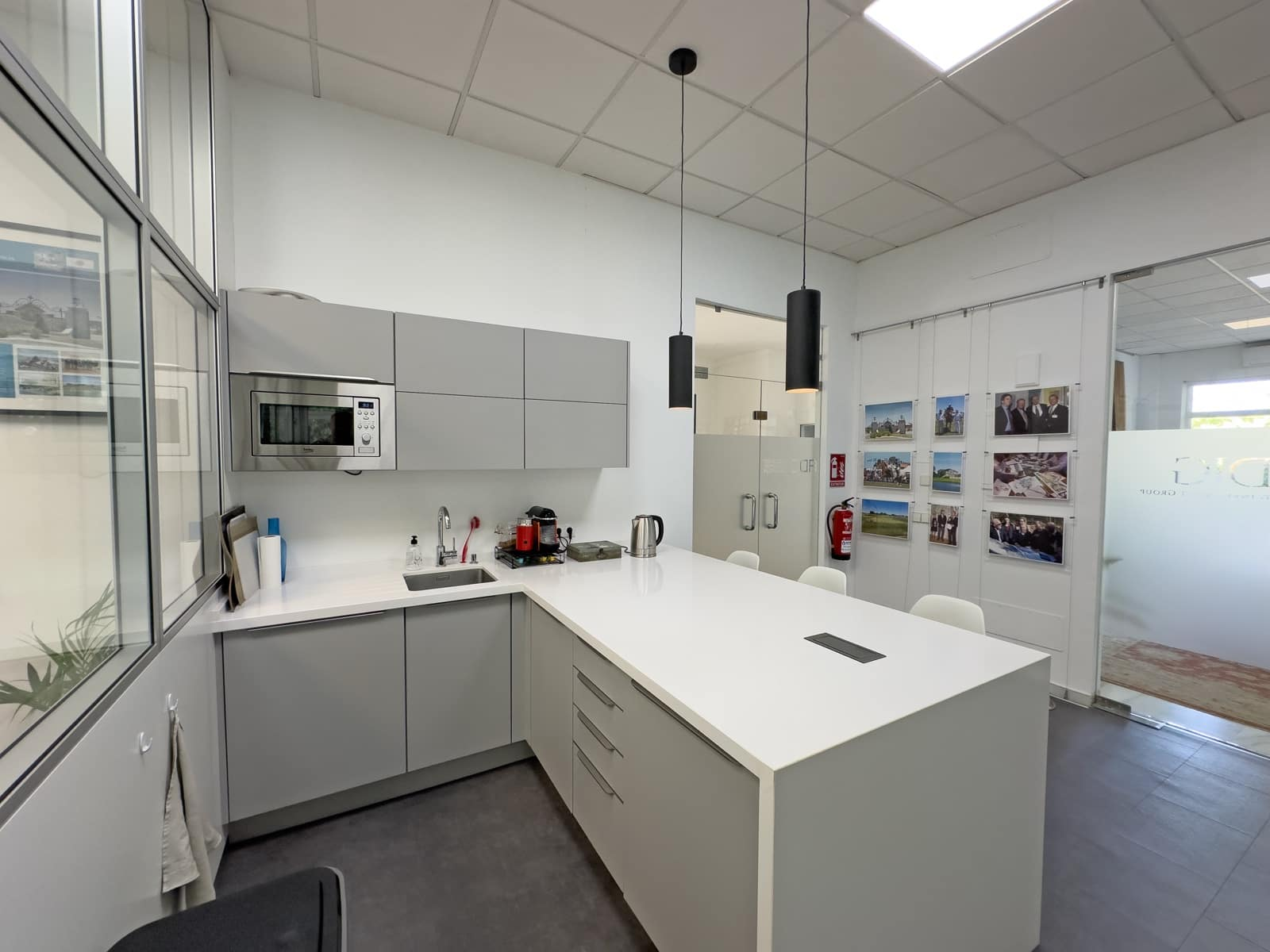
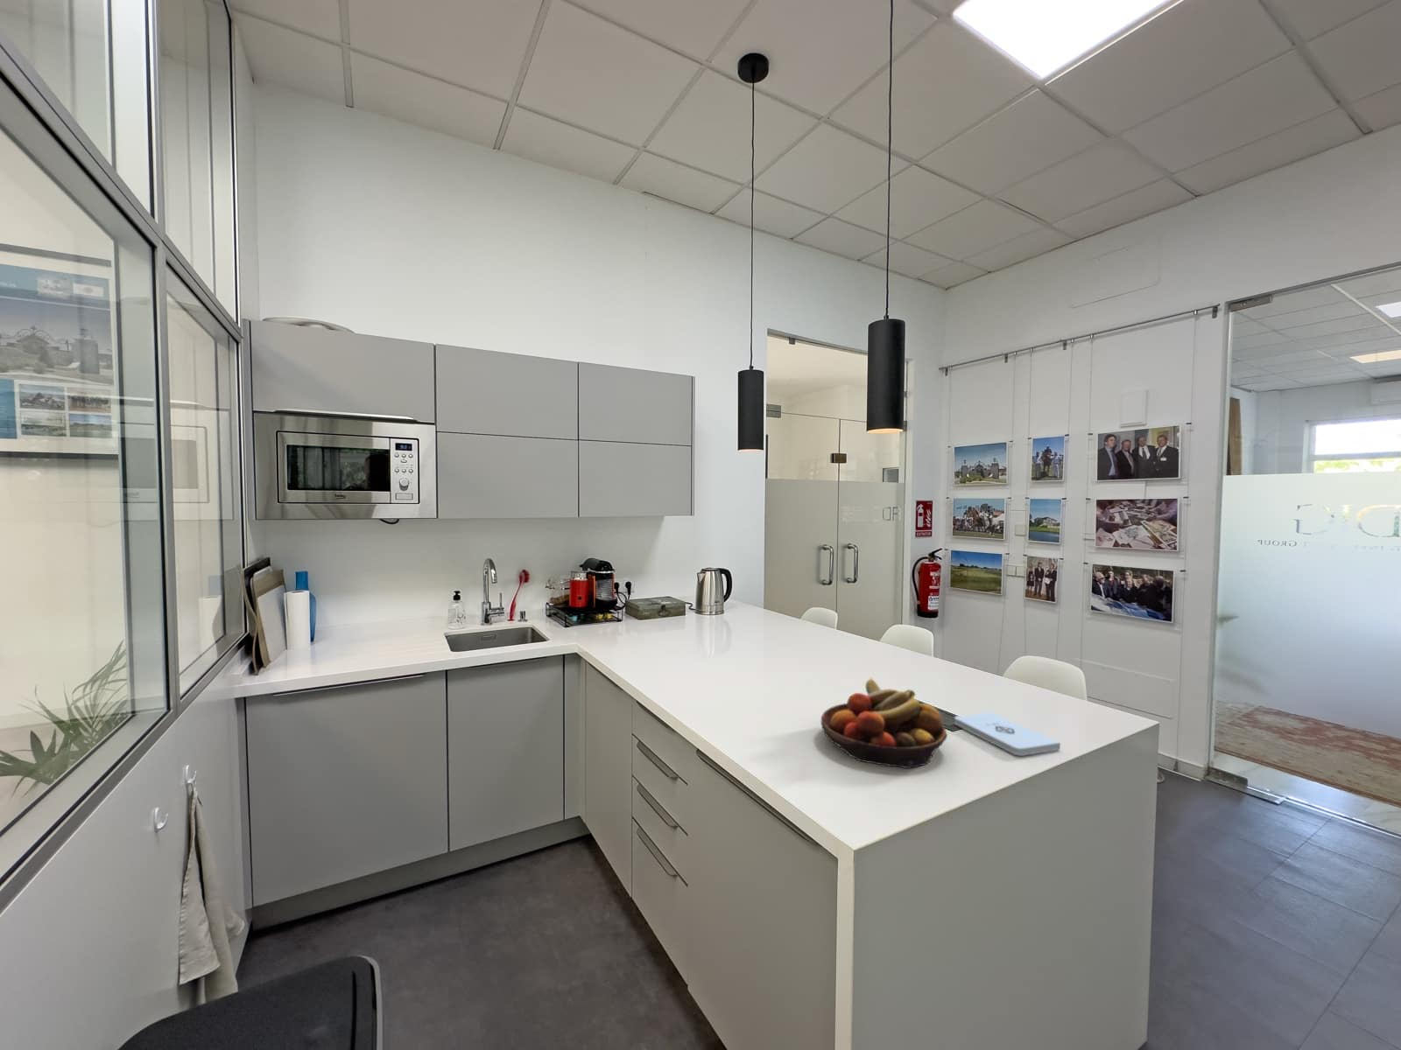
+ fruit bowl [821,677,949,769]
+ notepad [953,711,1061,757]
